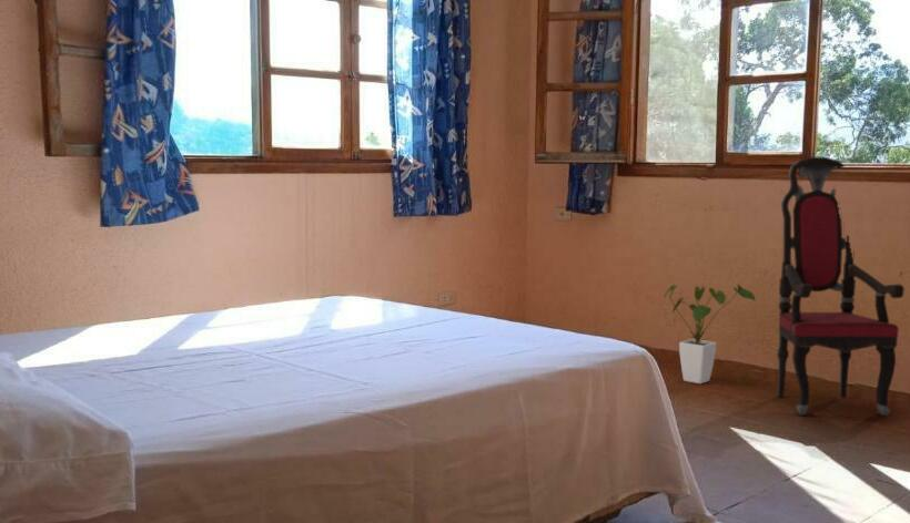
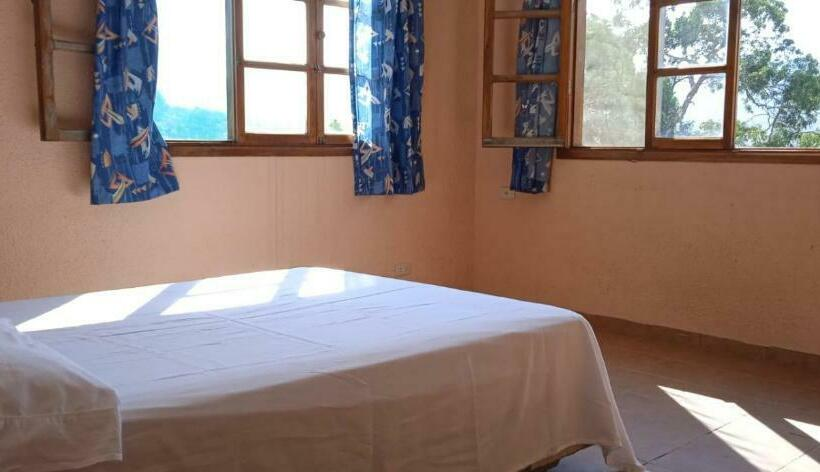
- armchair [776,156,906,418]
- house plant [663,283,757,384]
